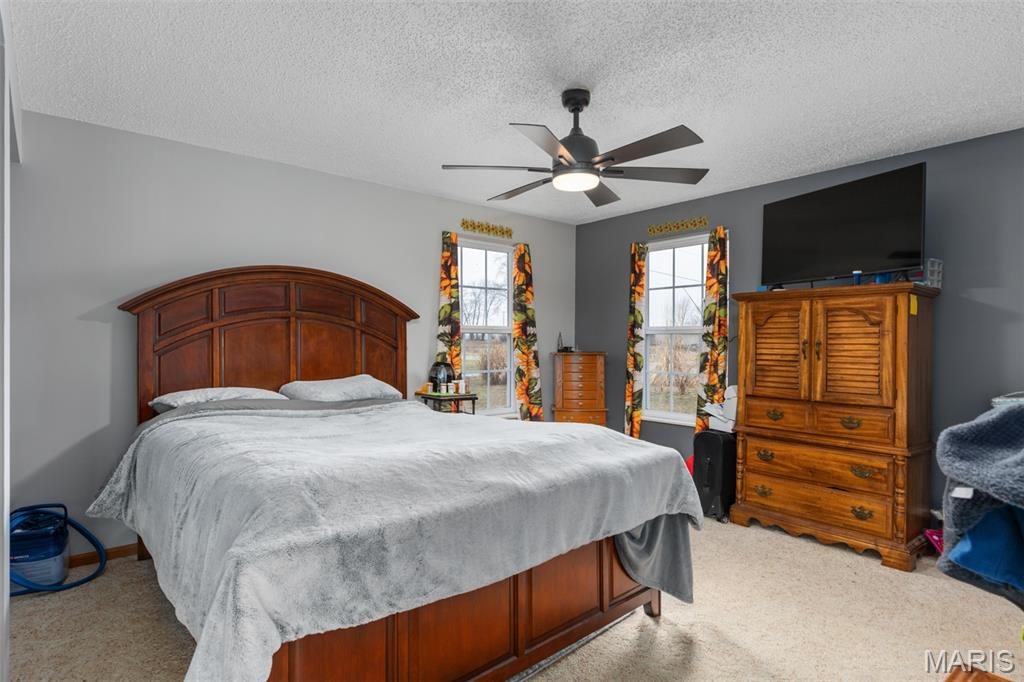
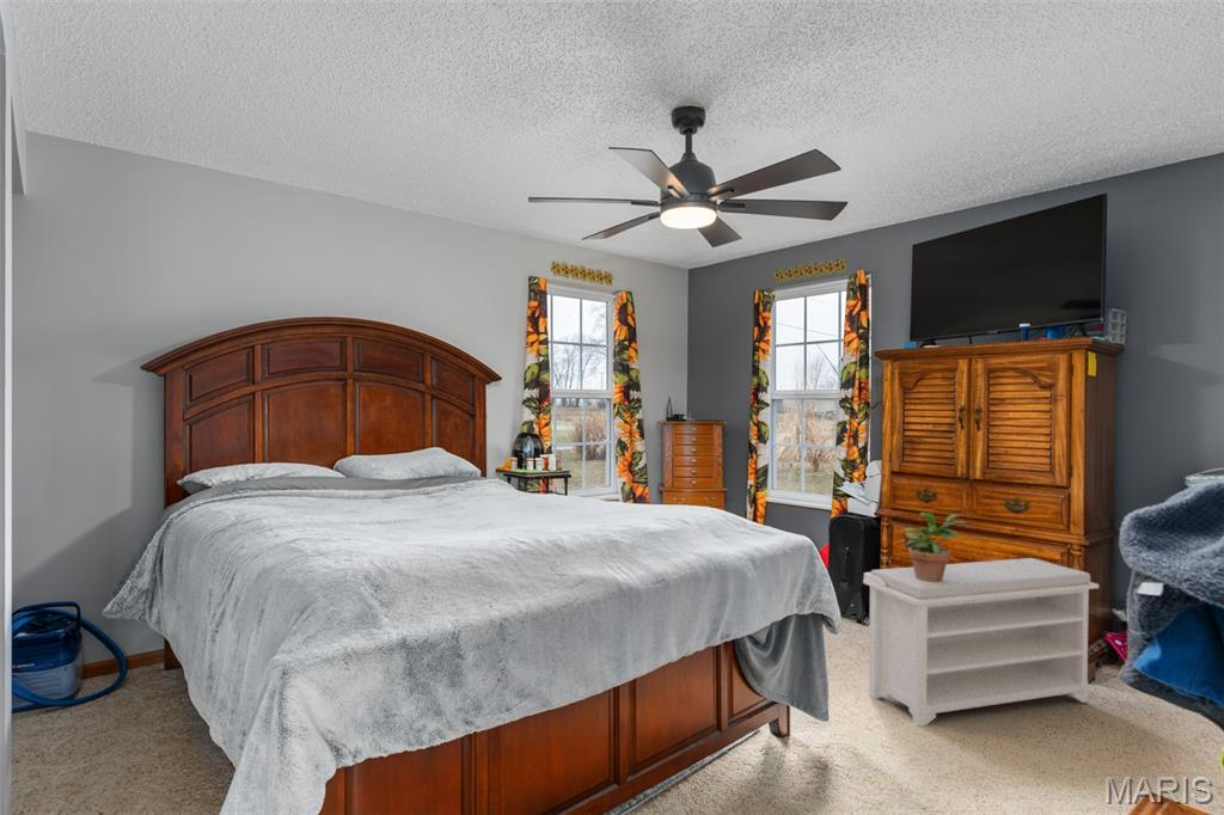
+ potted plant [900,511,966,582]
+ bench [862,557,1100,728]
